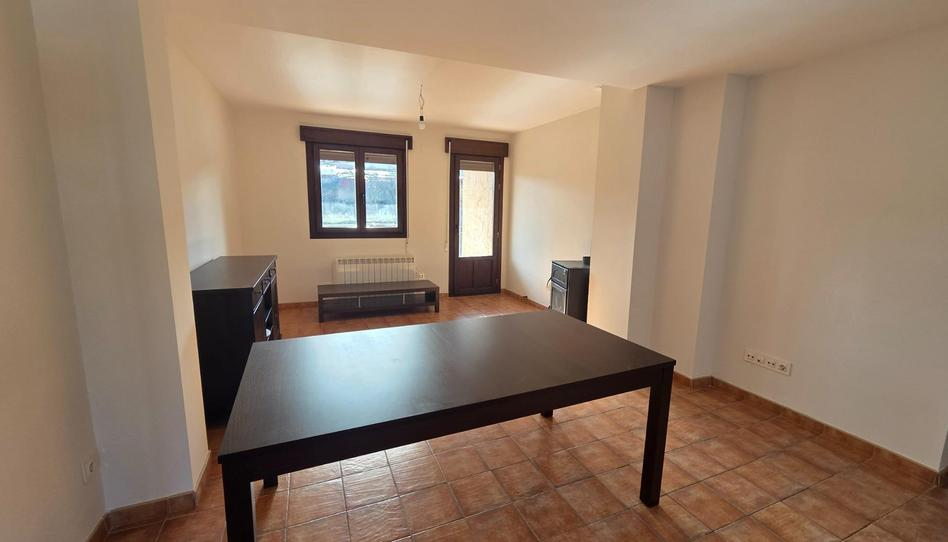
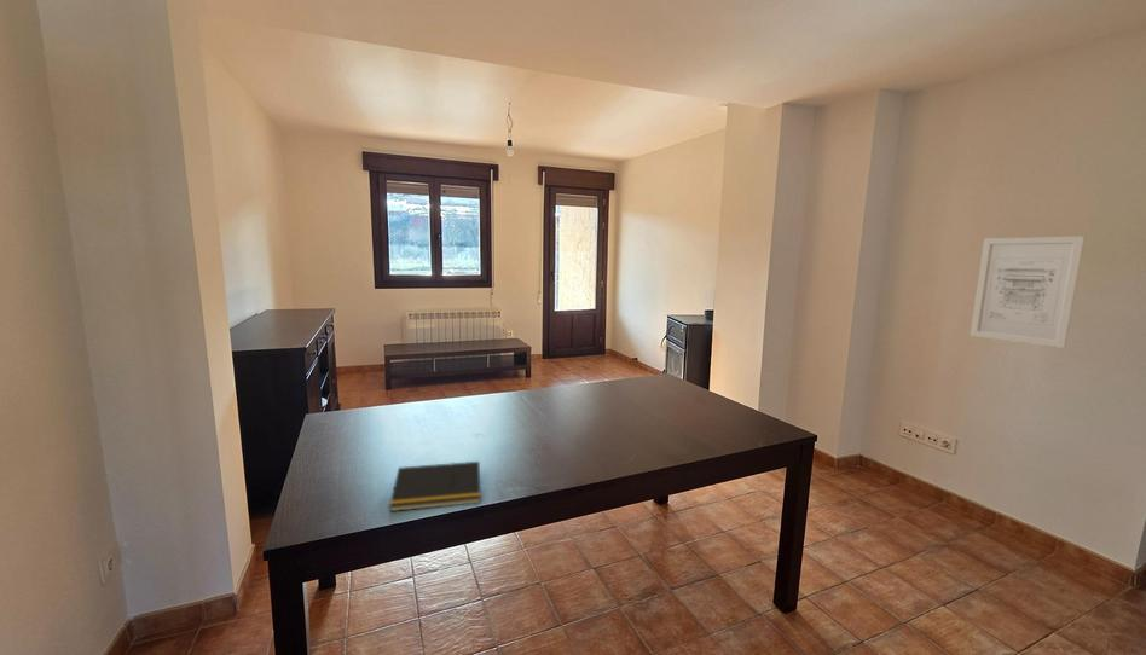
+ wall art [968,234,1087,349]
+ notepad [388,460,481,512]
